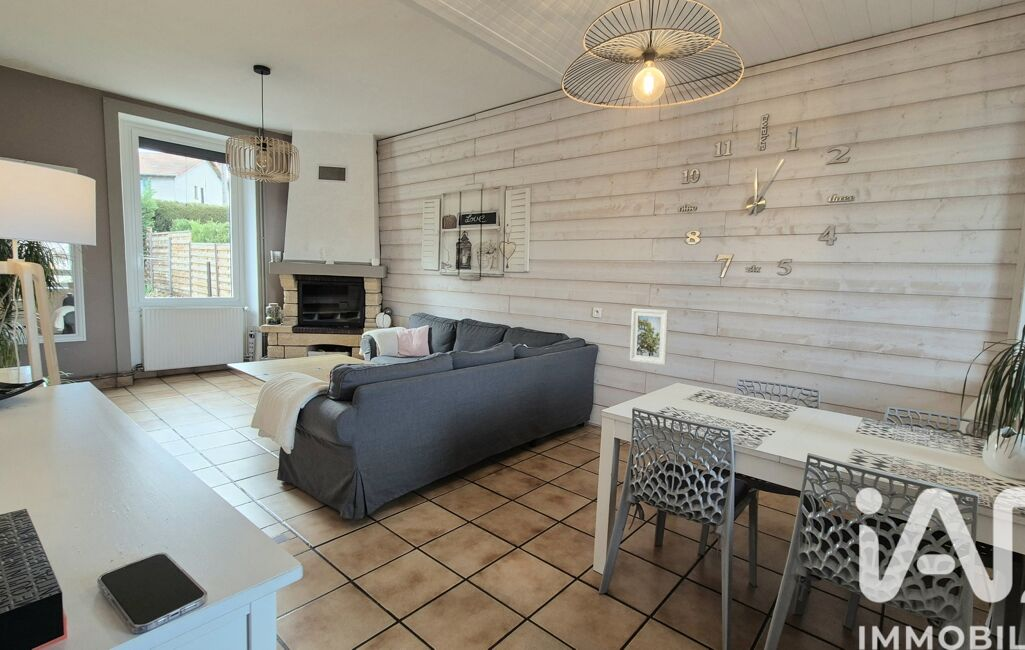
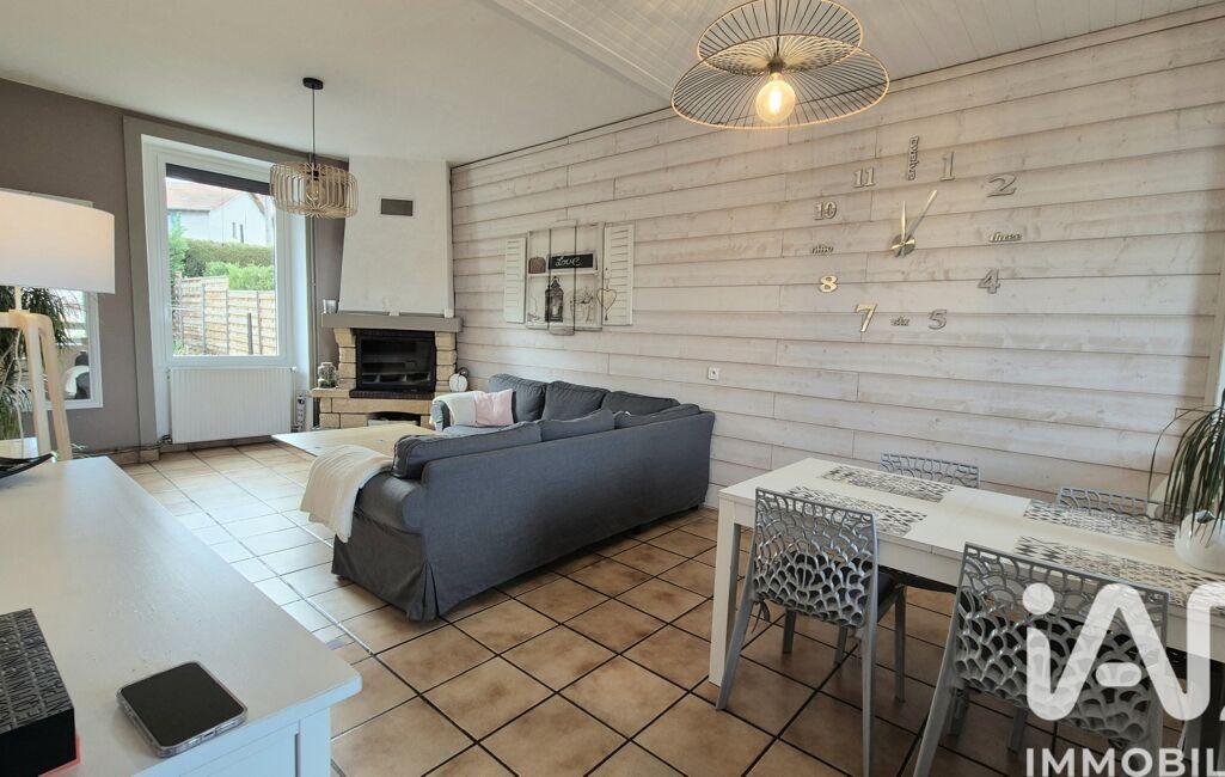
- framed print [629,307,669,366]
